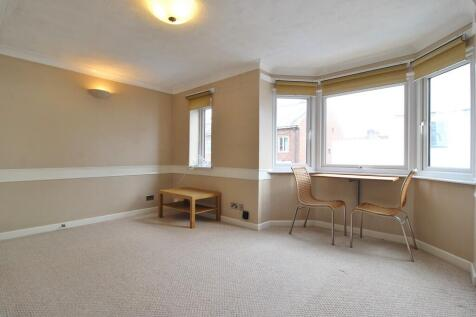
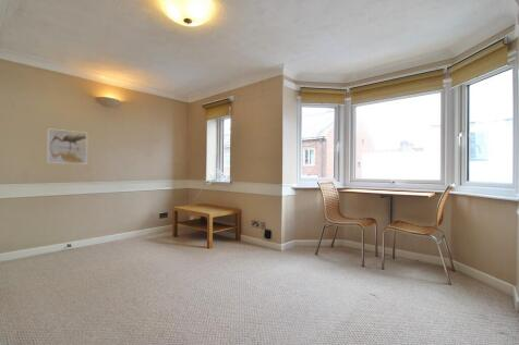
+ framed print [46,127,88,164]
